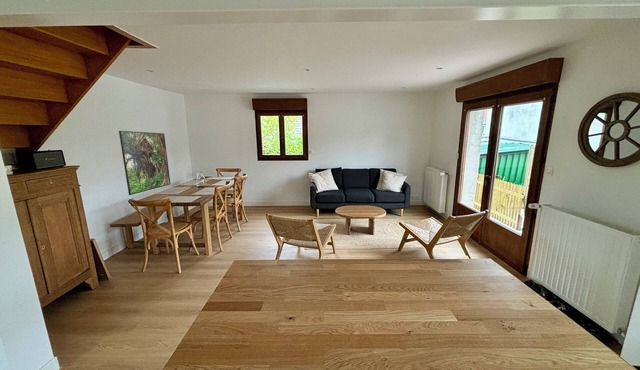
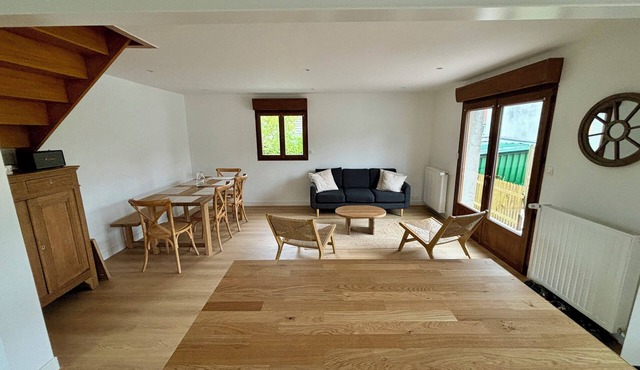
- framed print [118,130,171,196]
